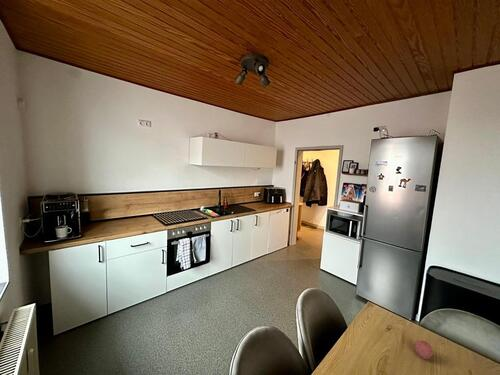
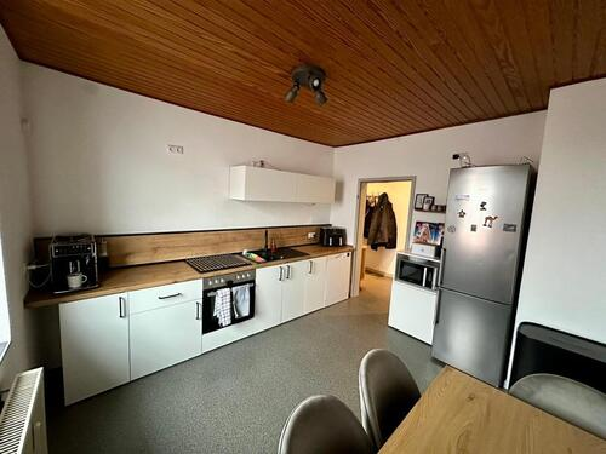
- fruit [414,339,434,360]
